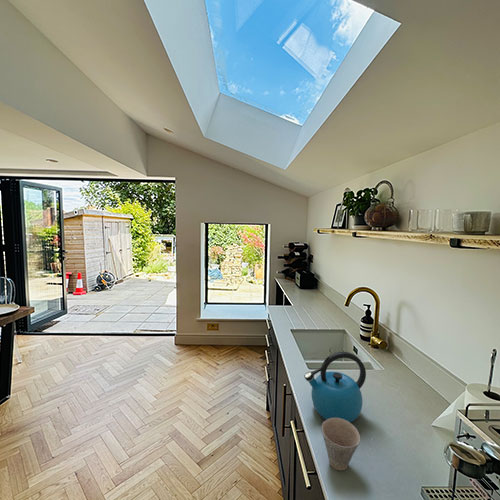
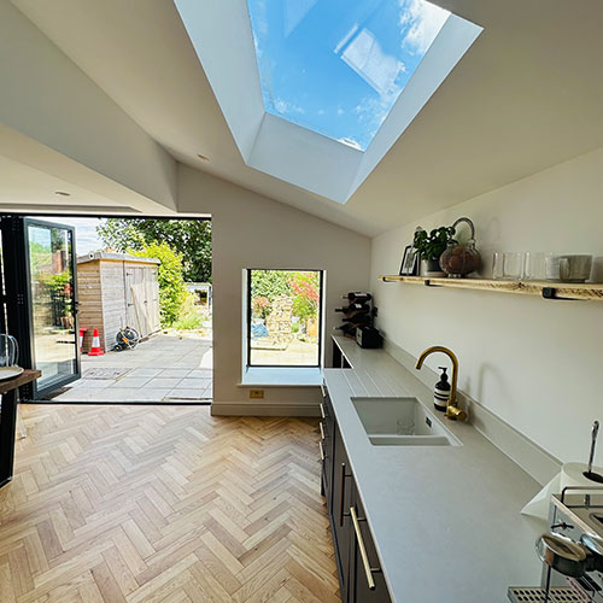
- cup [321,418,361,471]
- kettle [303,351,367,423]
